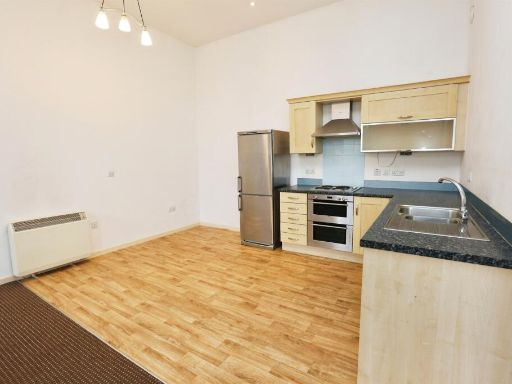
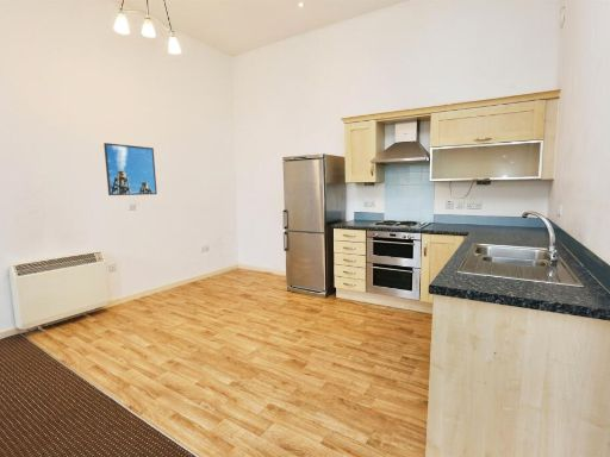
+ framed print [102,142,158,196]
